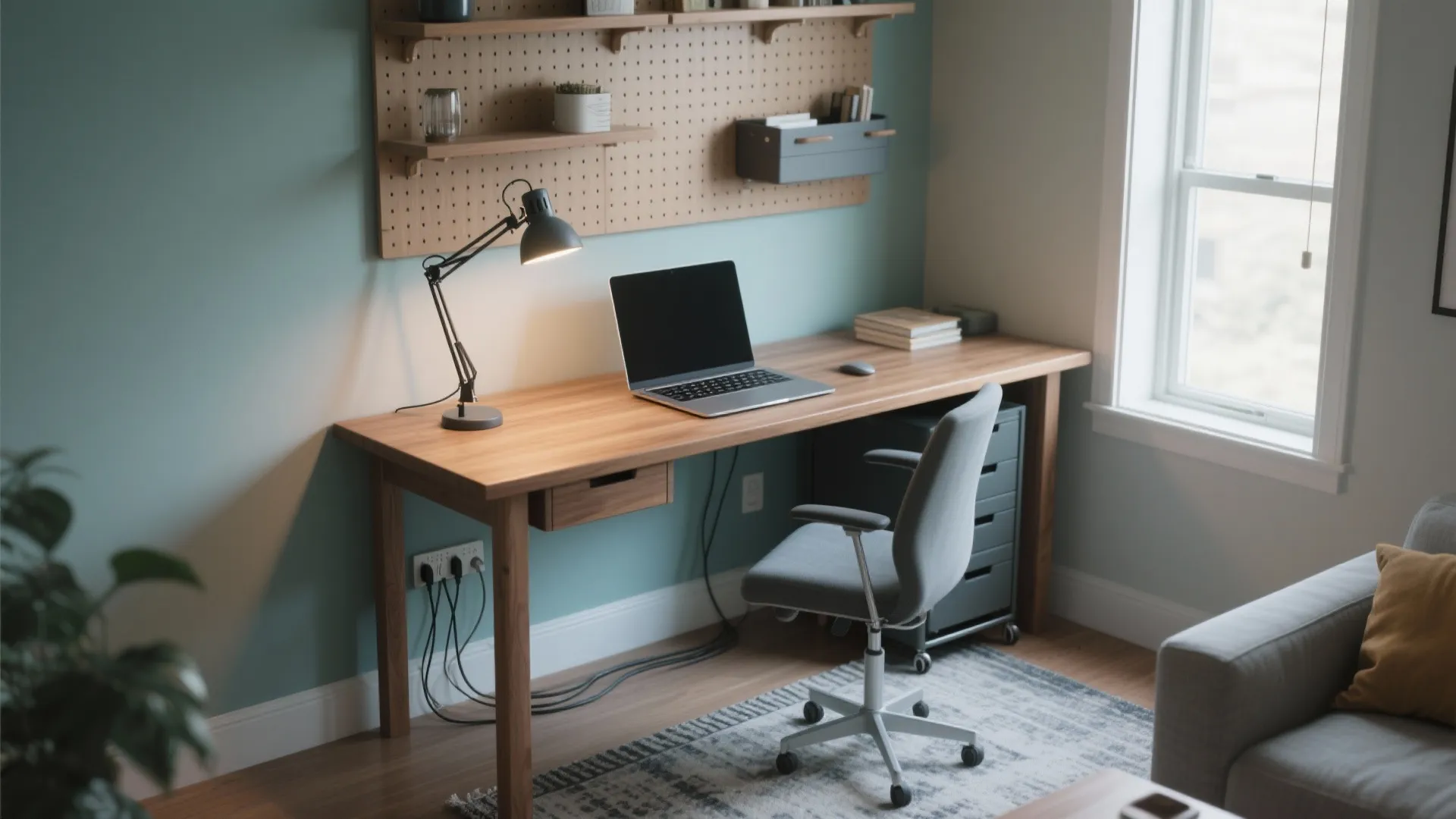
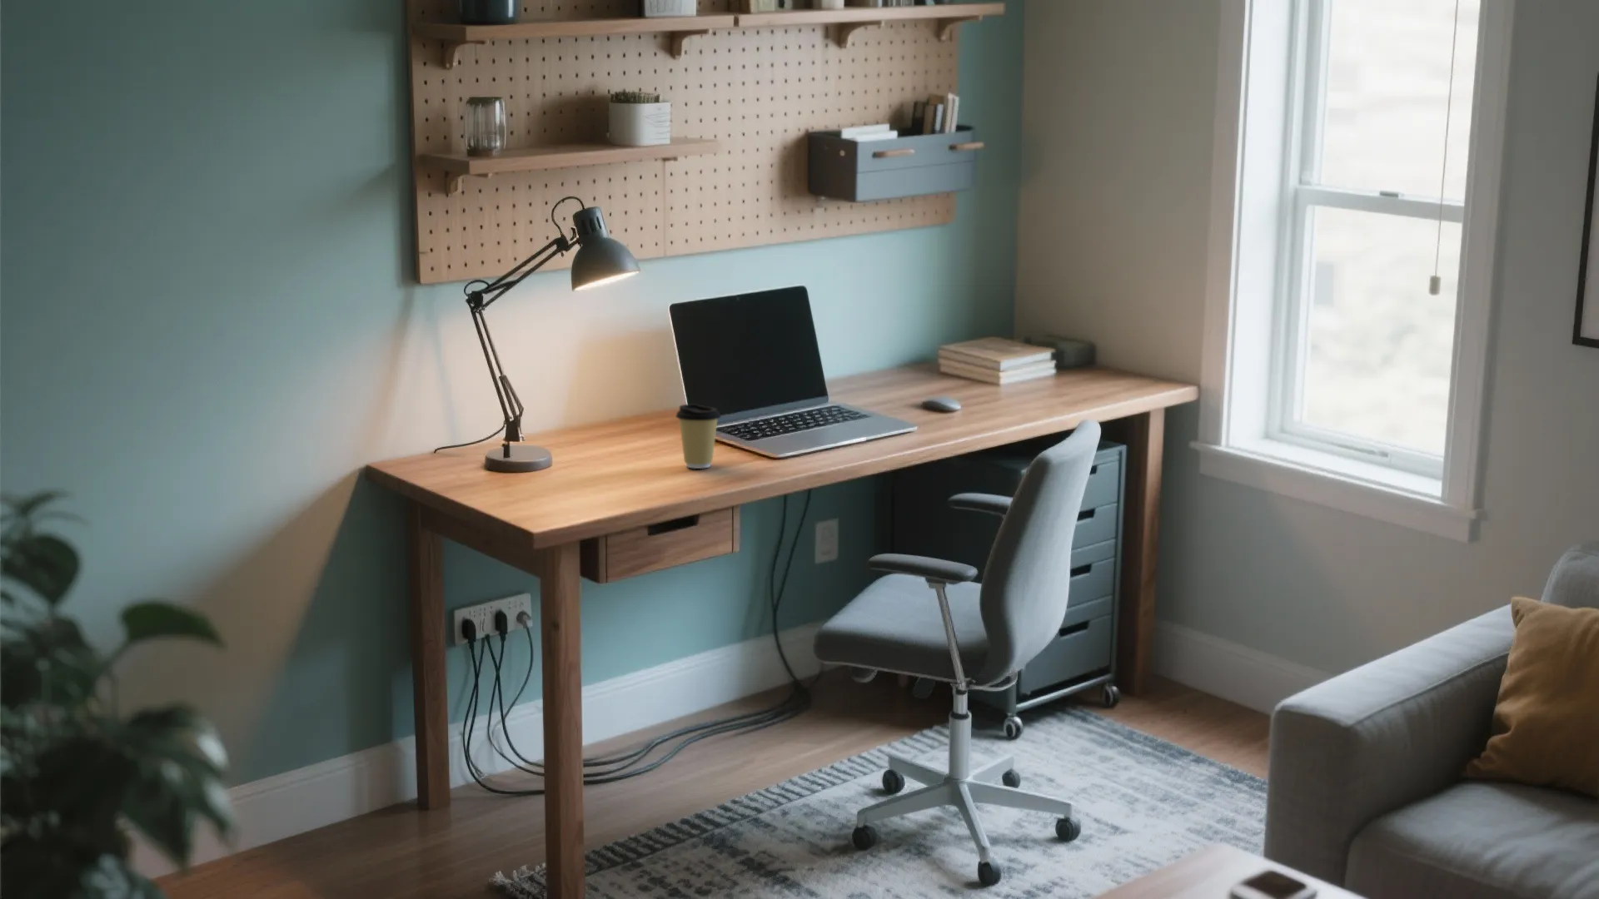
+ coffee cup [674,403,722,470]
